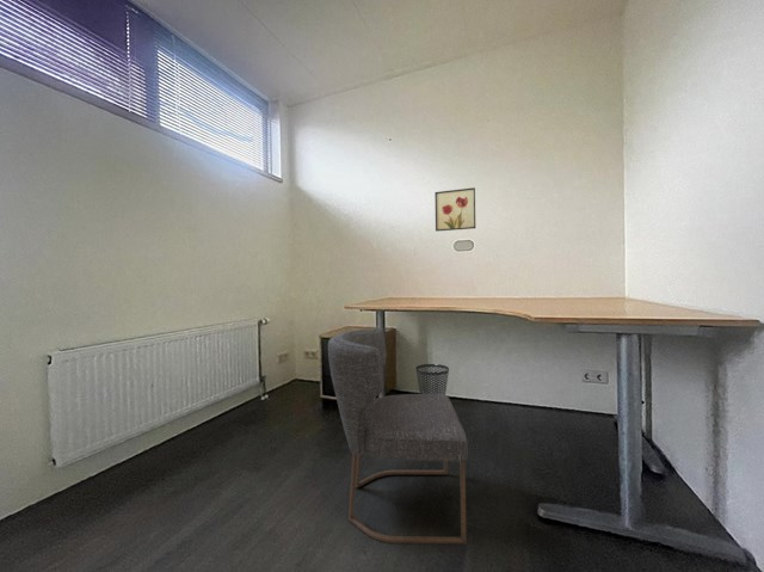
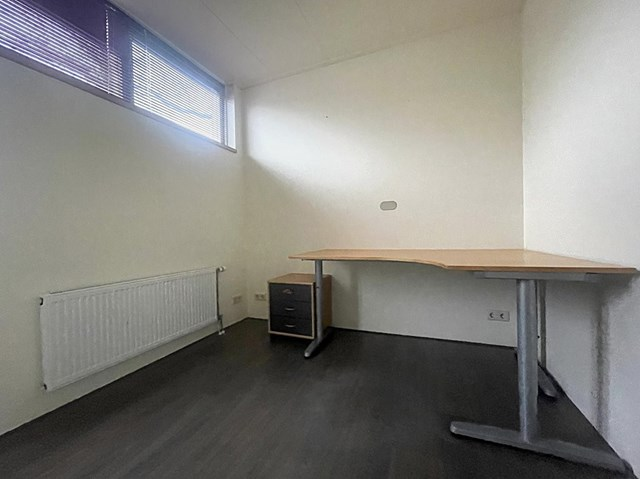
- chair [327,327,469,545]
- wall art [433,186,476,233]
- wastebasket [414,363,450,395]
